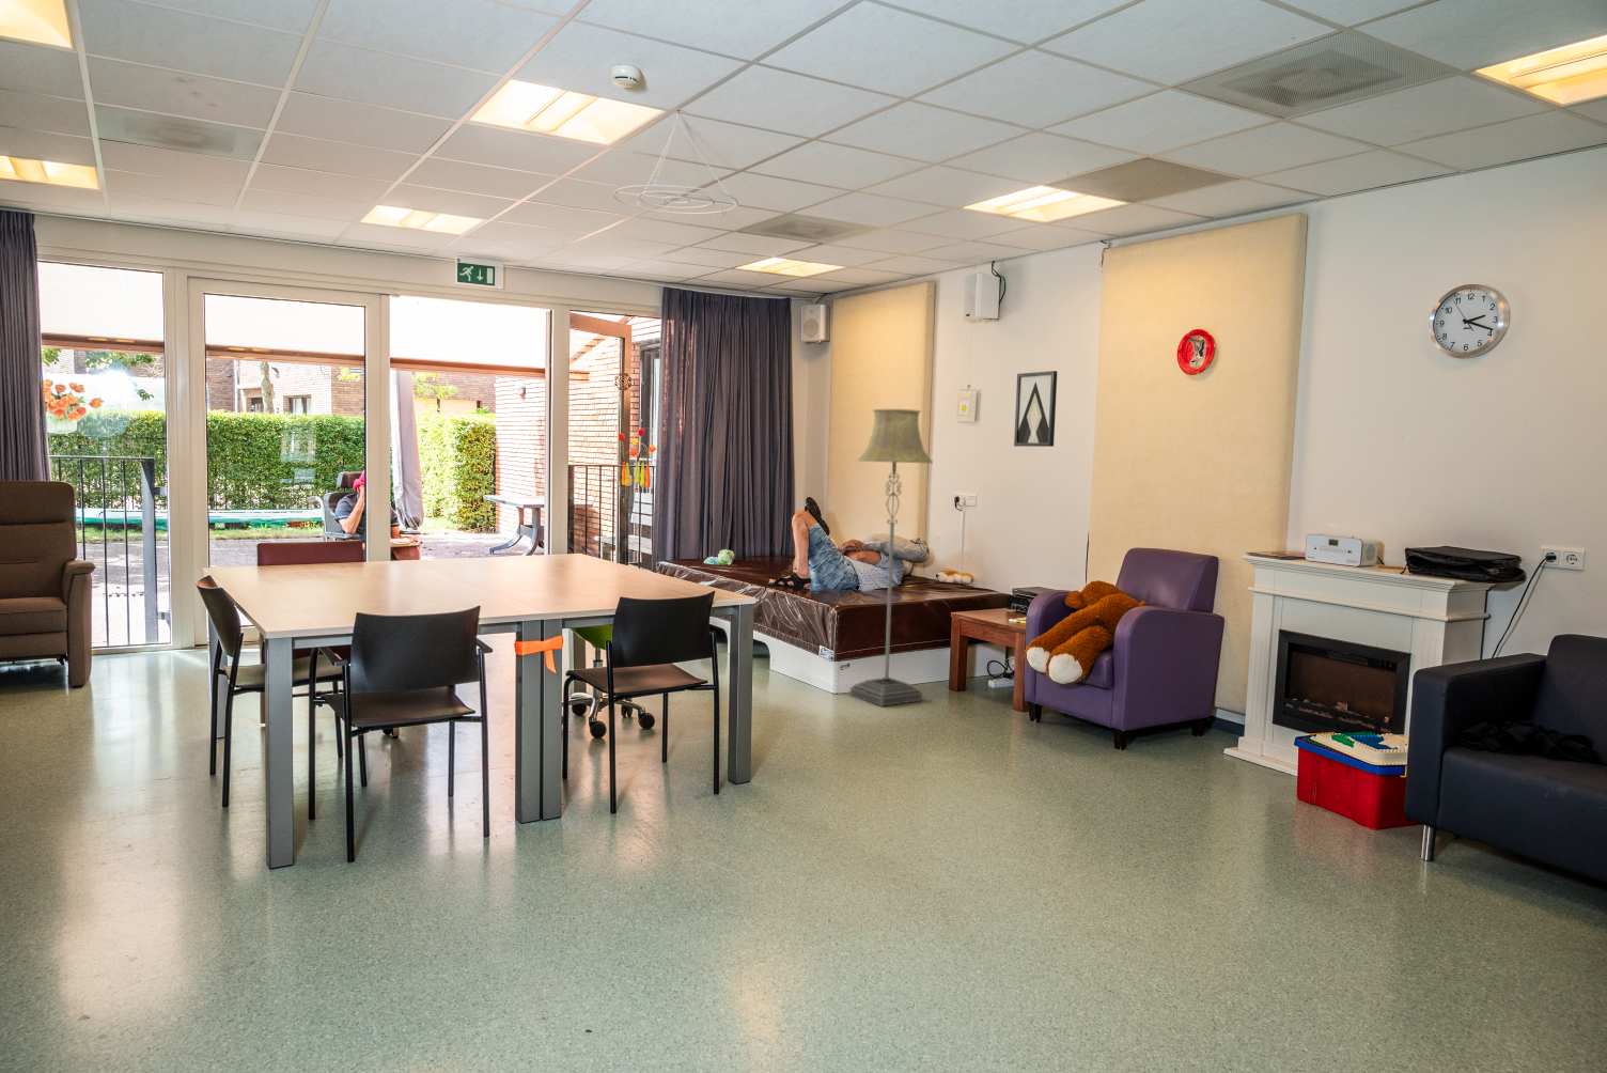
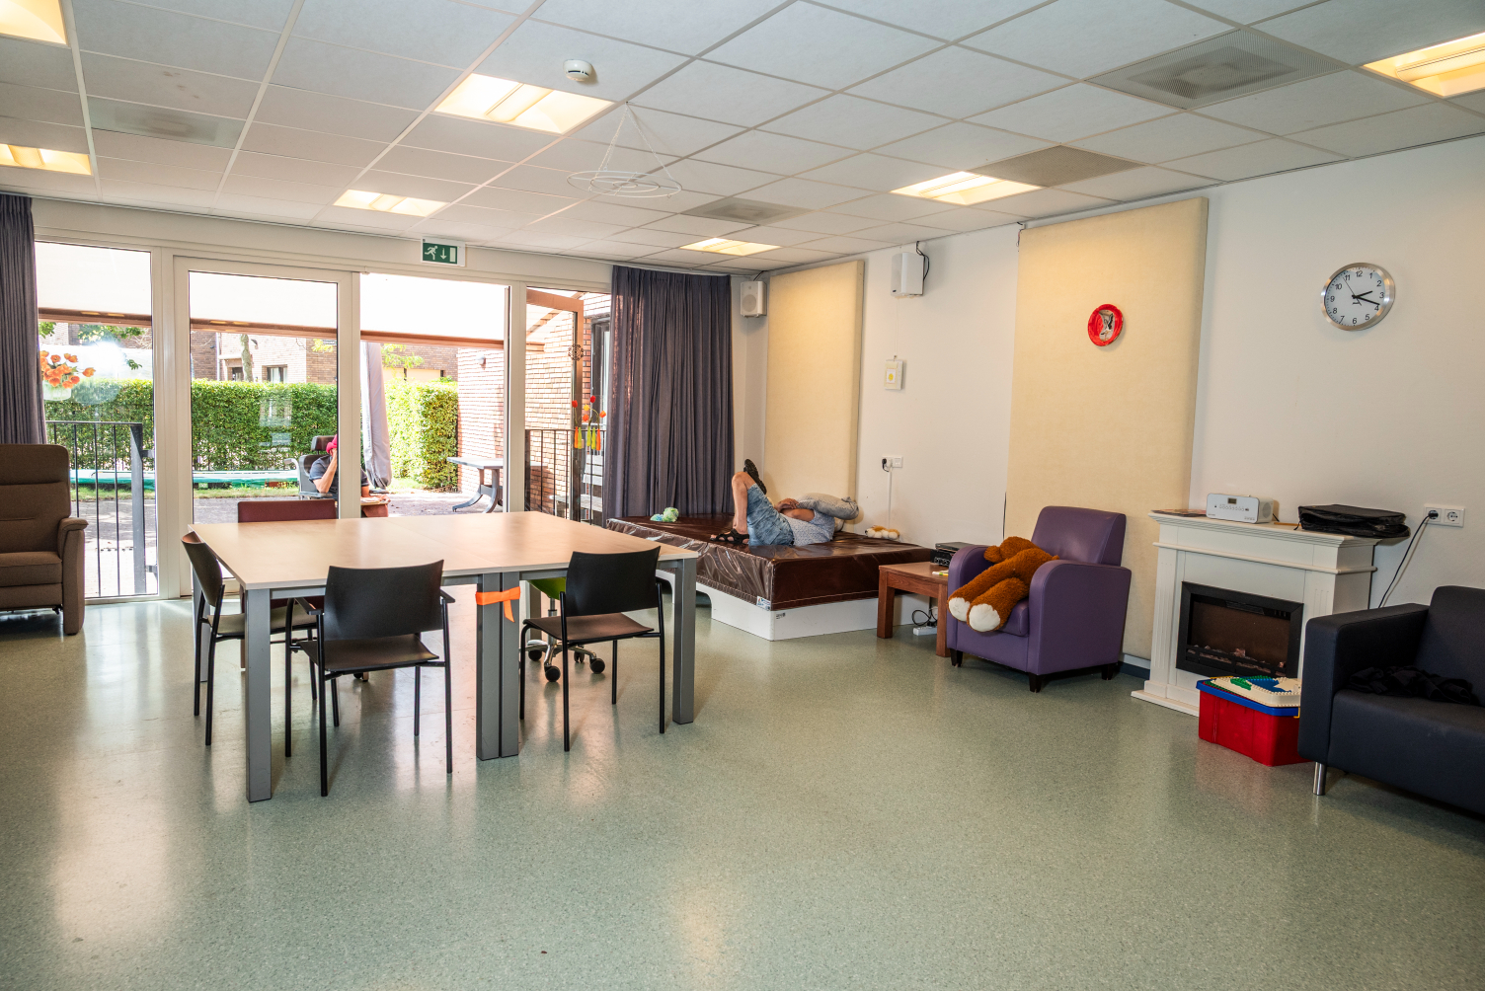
- wall art [1013,370,1057,448]
- floor lamp [848,408,934,708]
